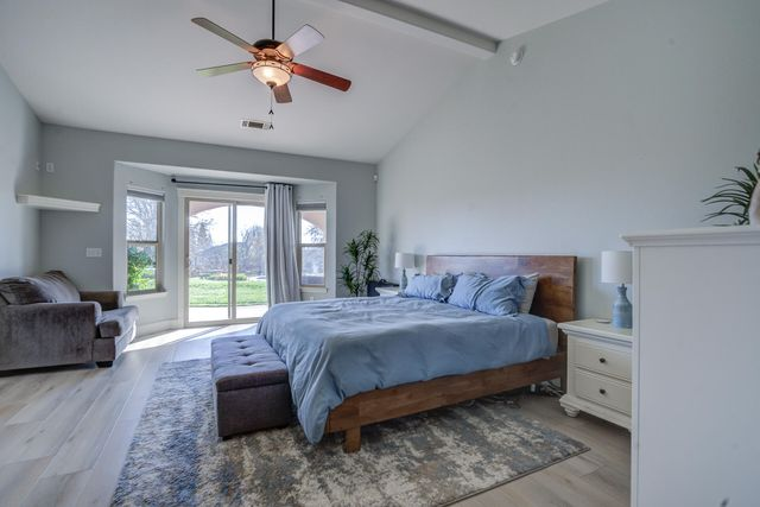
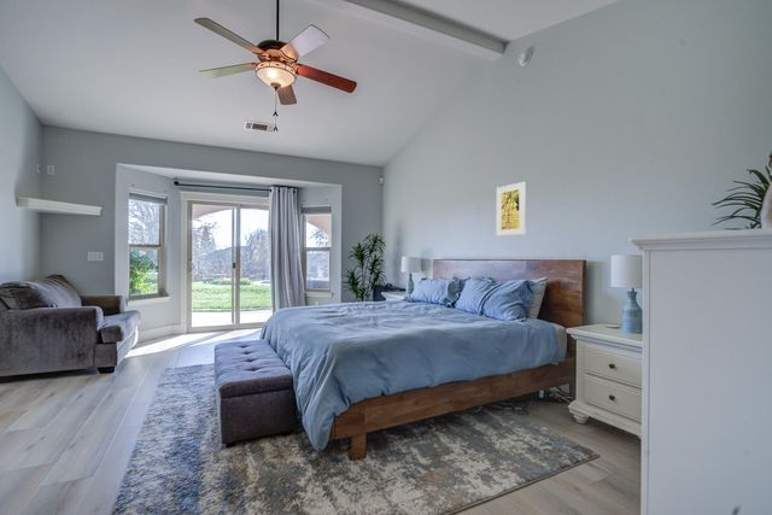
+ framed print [496,181,527,238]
